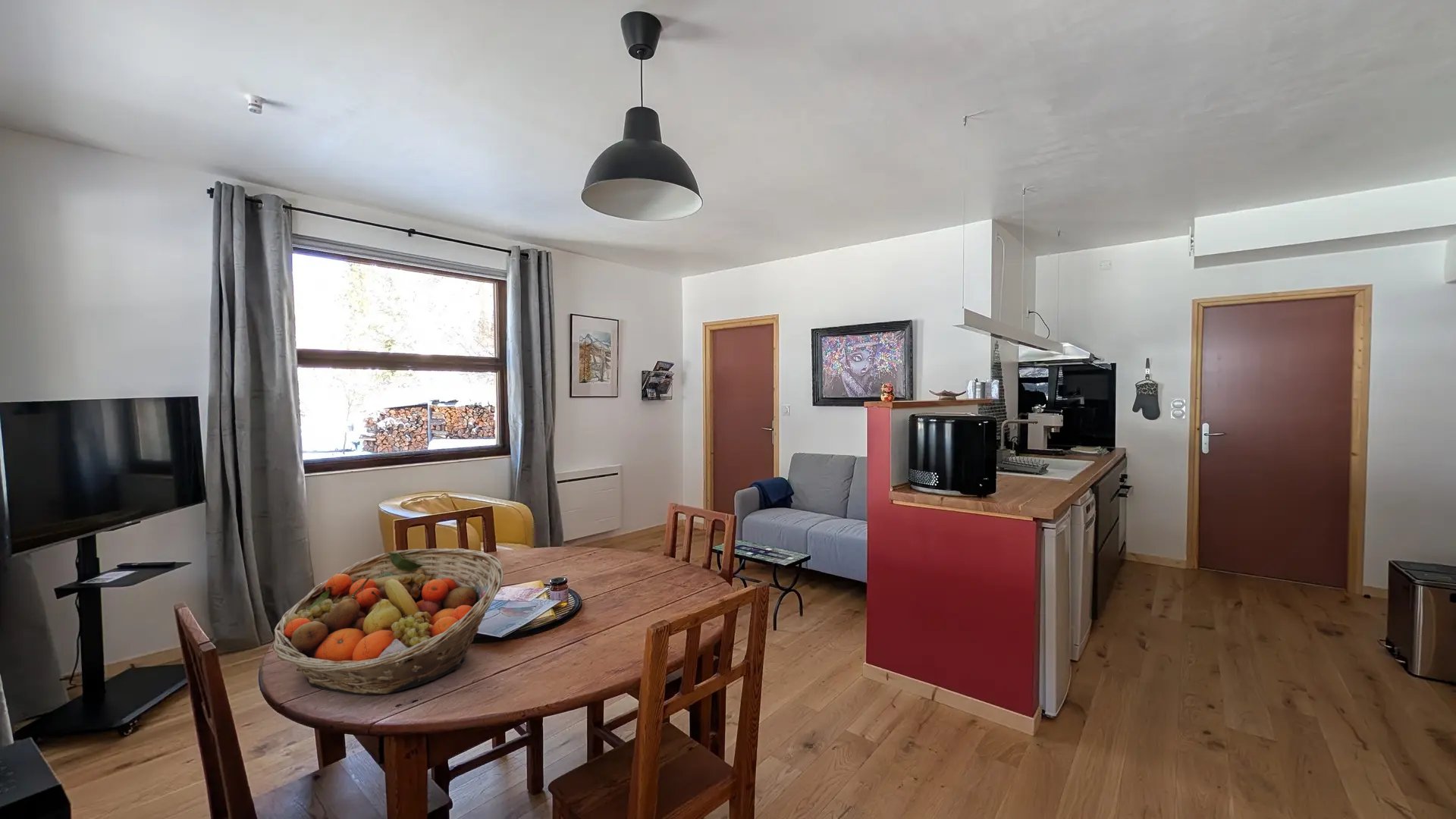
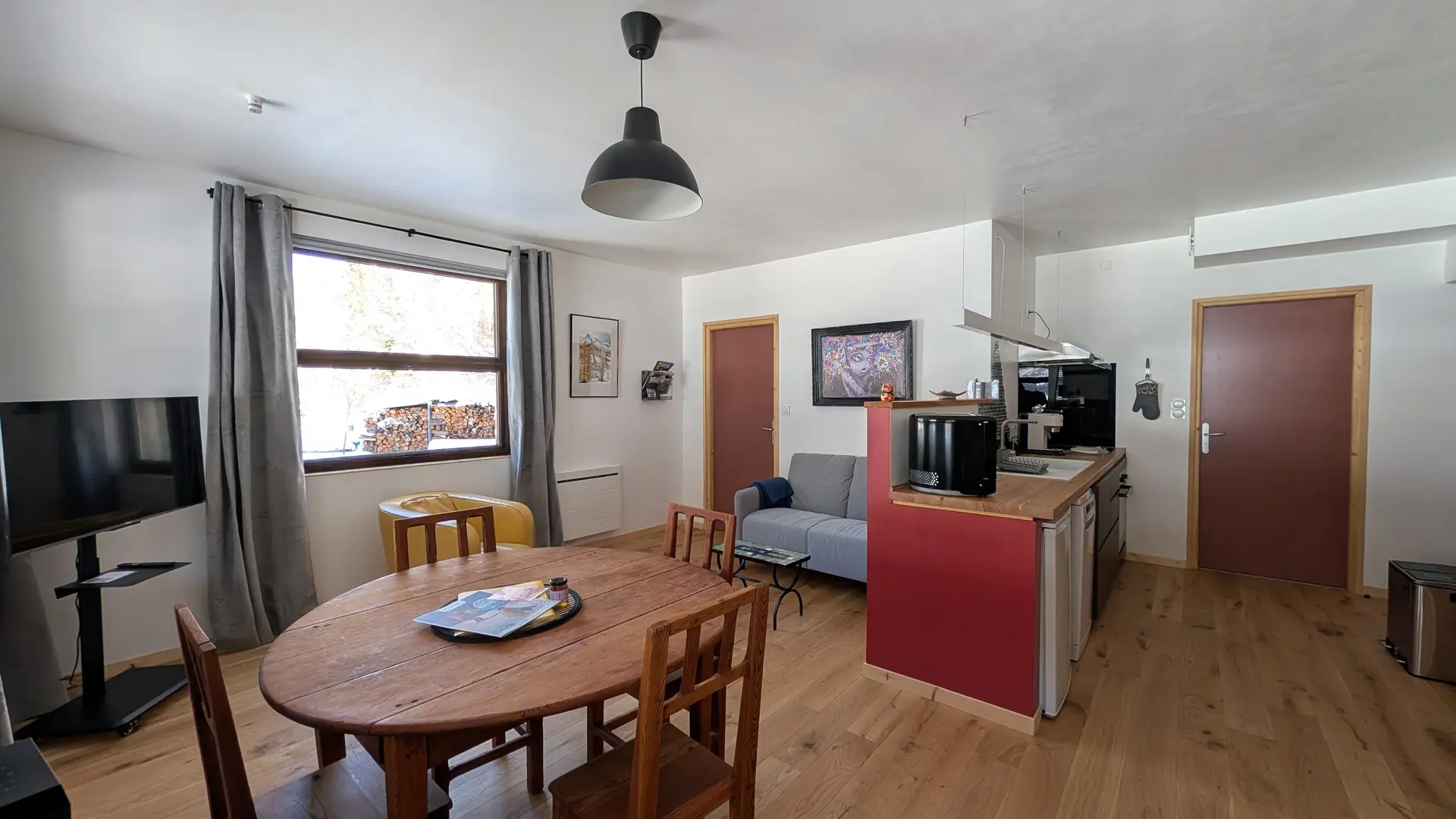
- fruit basket [271,548,504,695]
